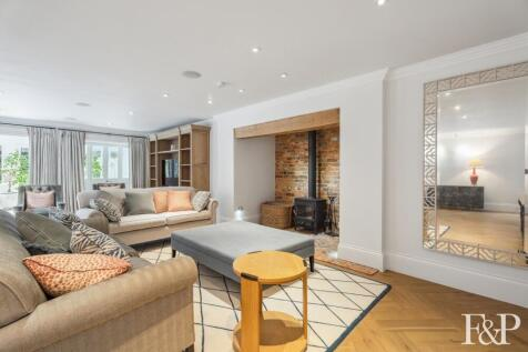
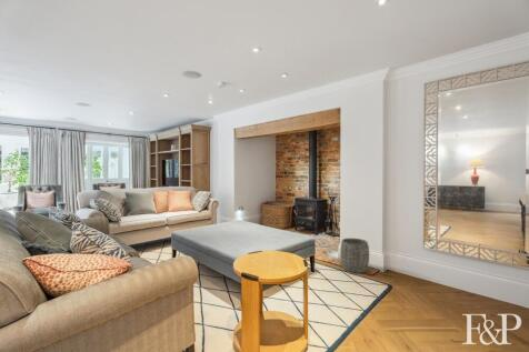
+ woven basket [339,238,370,274]
